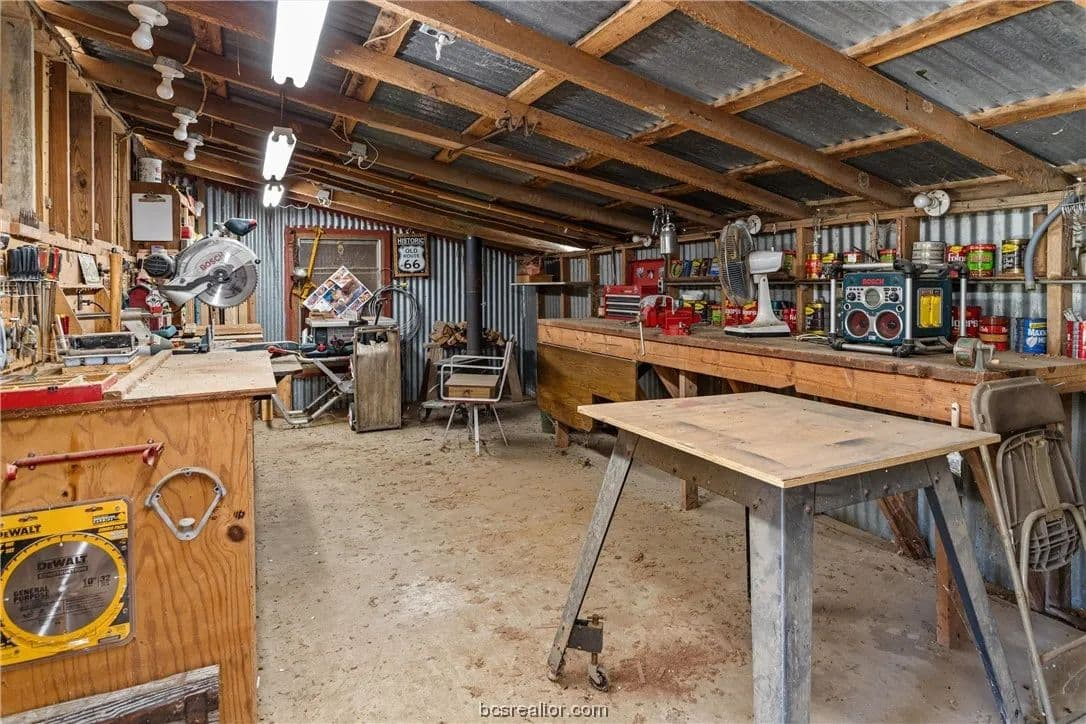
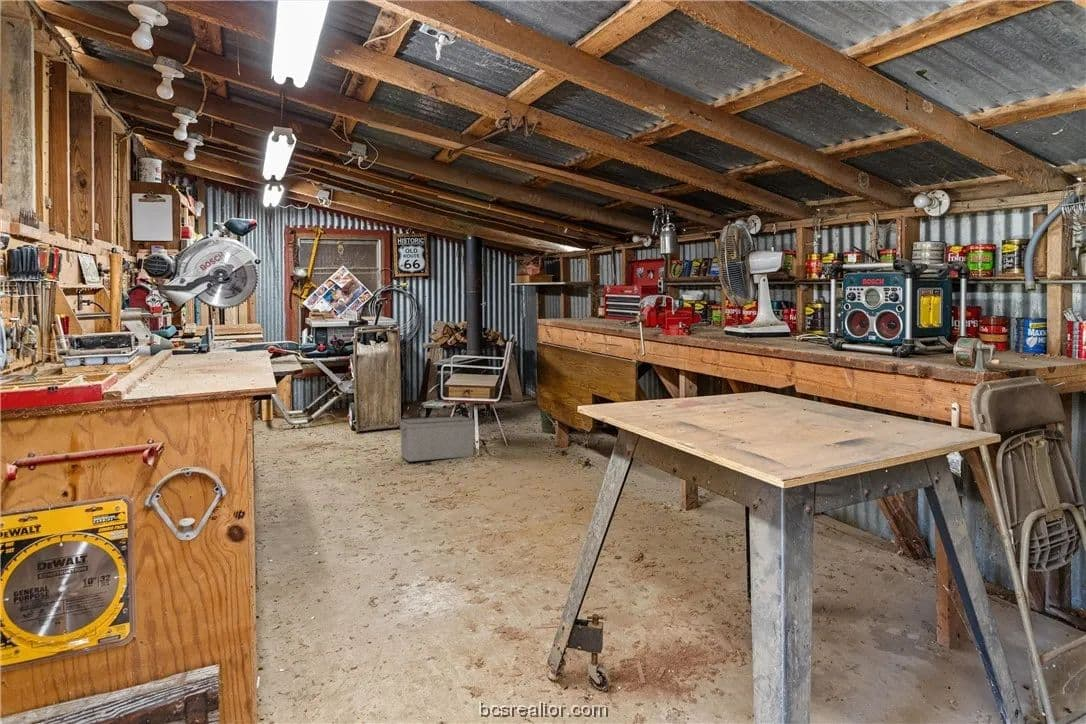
+ storage bin [399,415,476,462]
